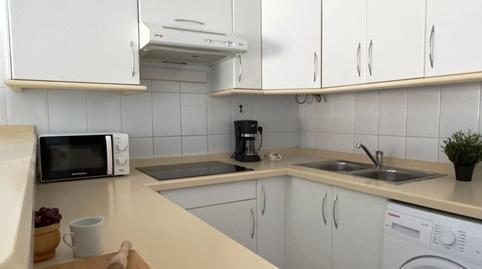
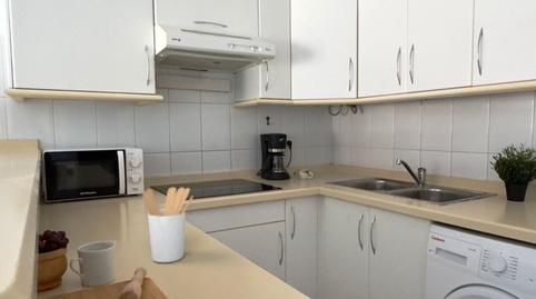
+ utensil holder [142,187,193,263]
